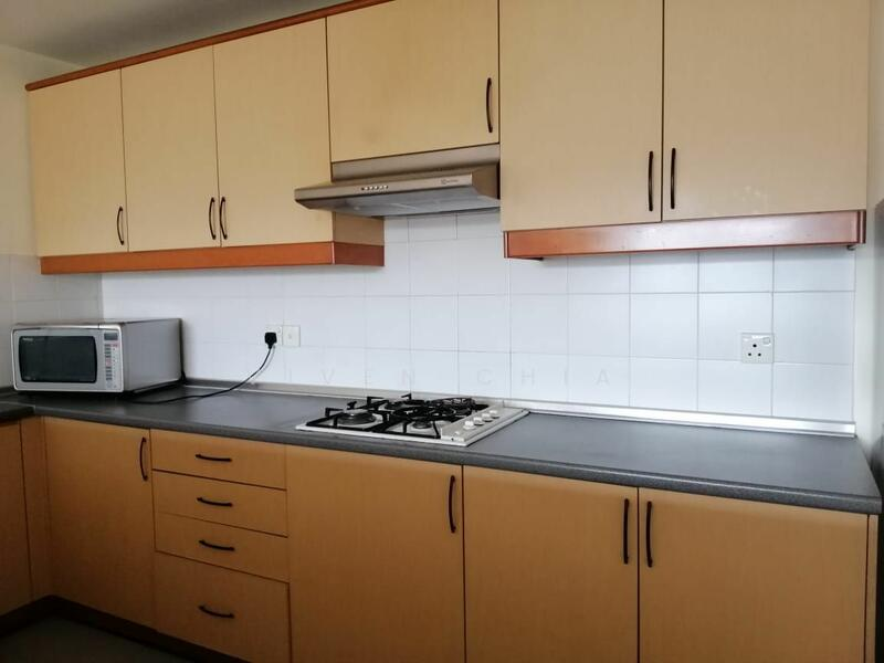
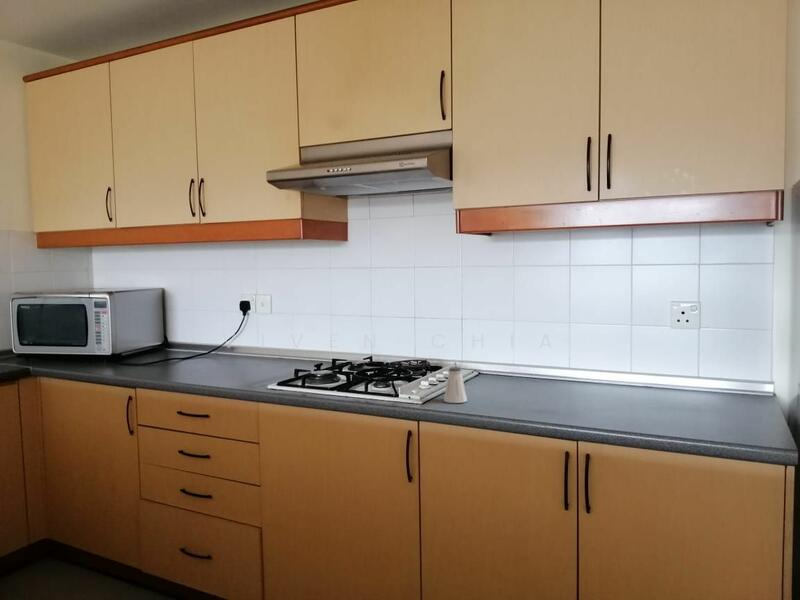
+ saltshaker [443,366,468,404]
